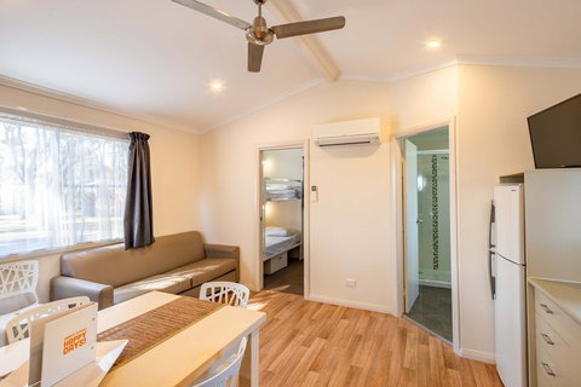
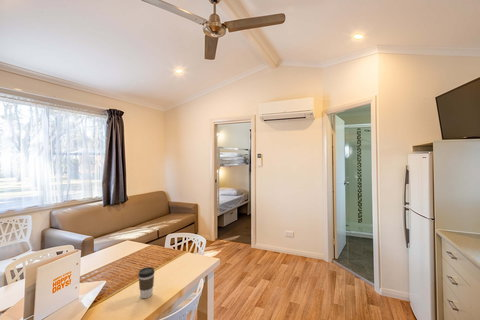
+ coffee cup [137,266,155,299]
